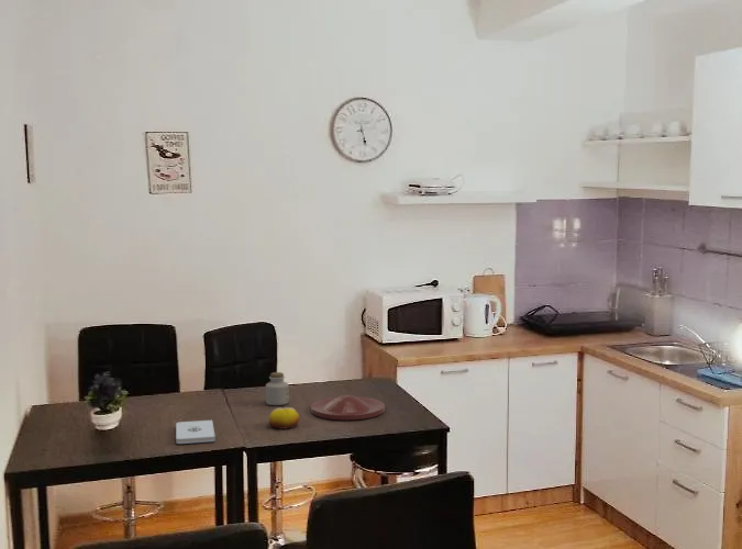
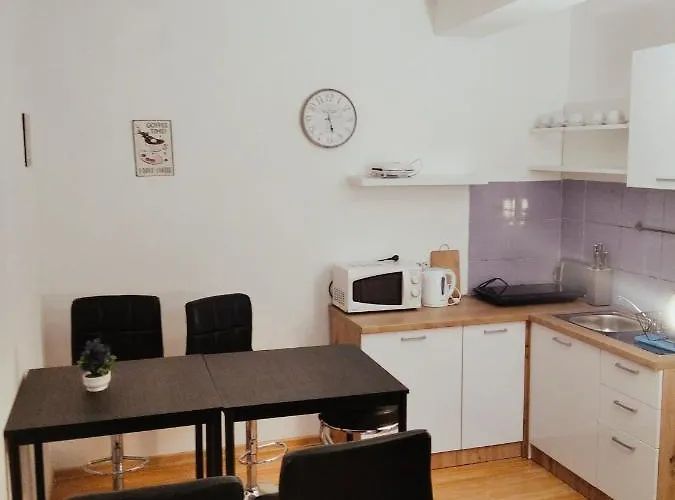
- notepad [175,419,217,445]
- plate [310,394,386,421]
- jar [265,371,290,406]
- fruit [268,406,301,430]
